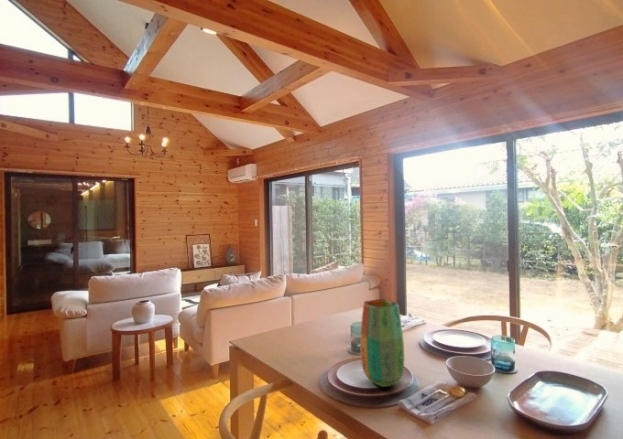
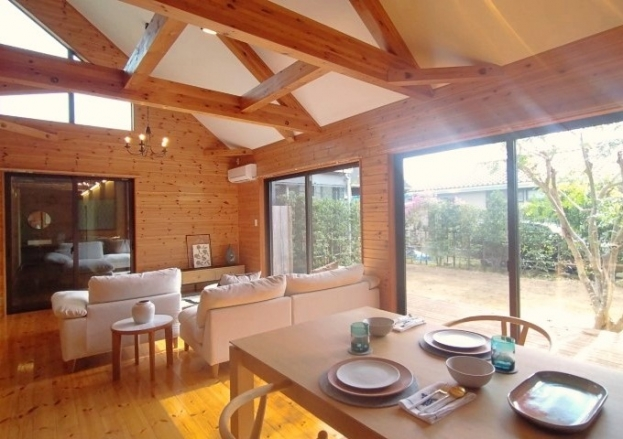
- vase [359,298,405,388]
